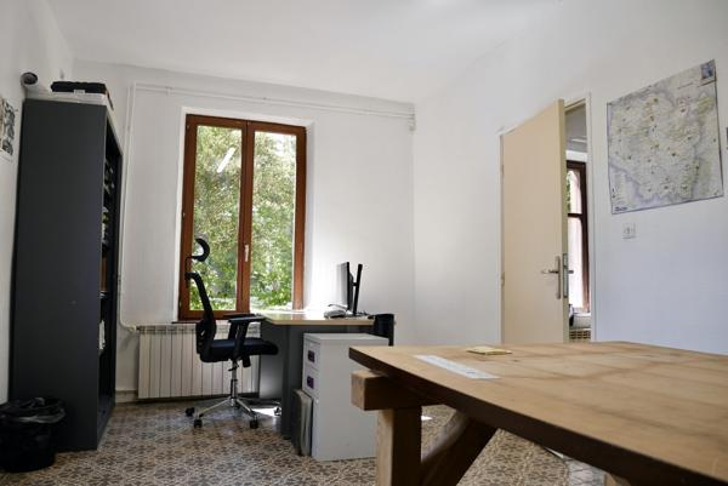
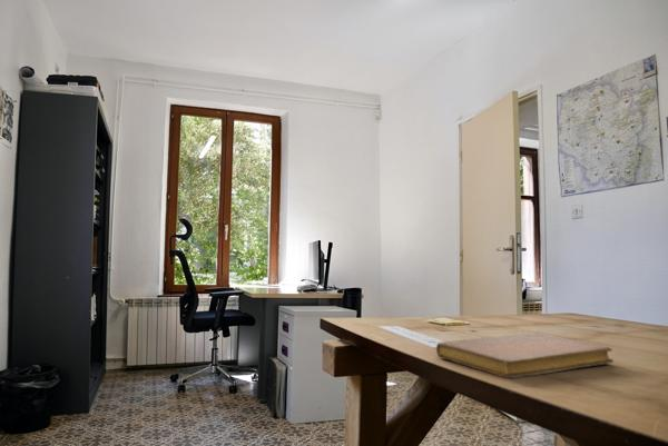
+ notebook [435,331,615,379]
